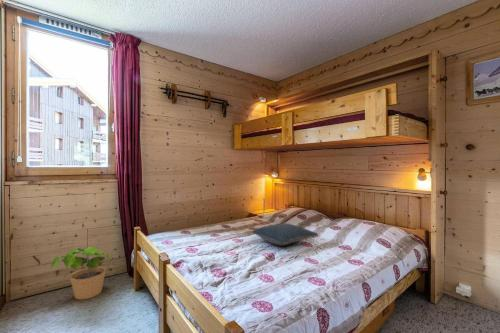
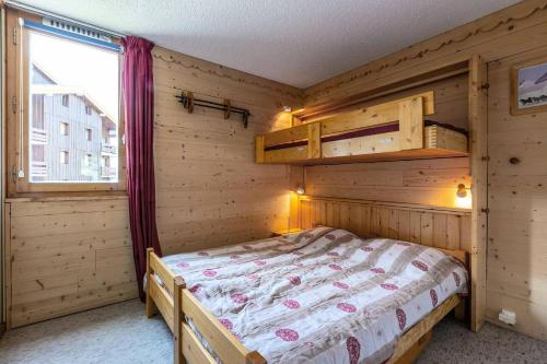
- potted plant [50,245,110,300]
- pillow [251,222,319,246]
